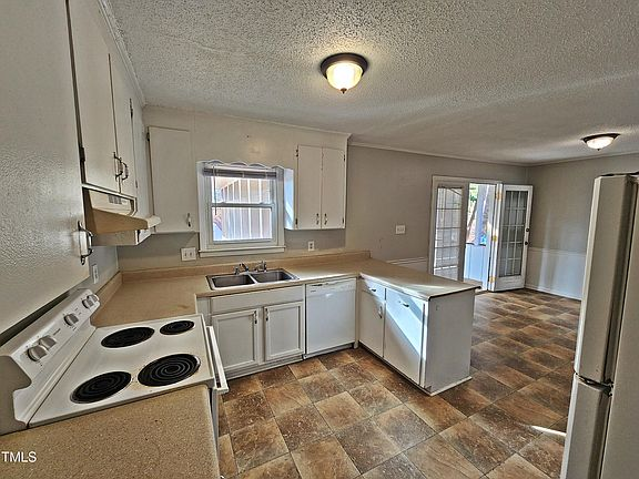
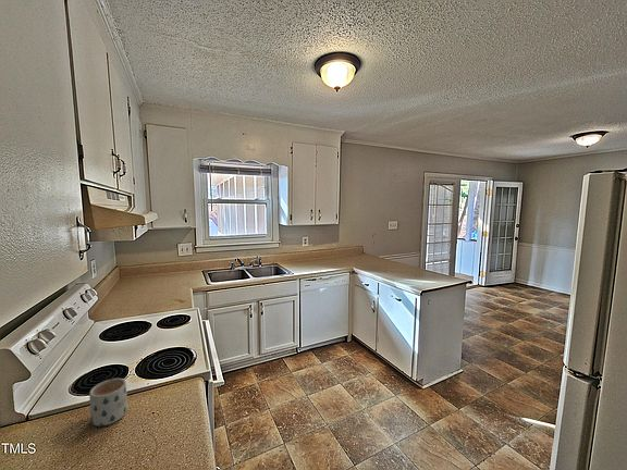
+ mug [88,378,128,428]
